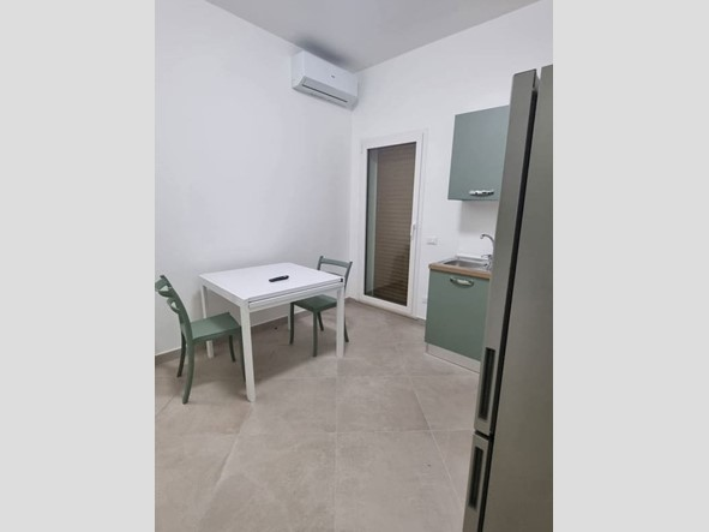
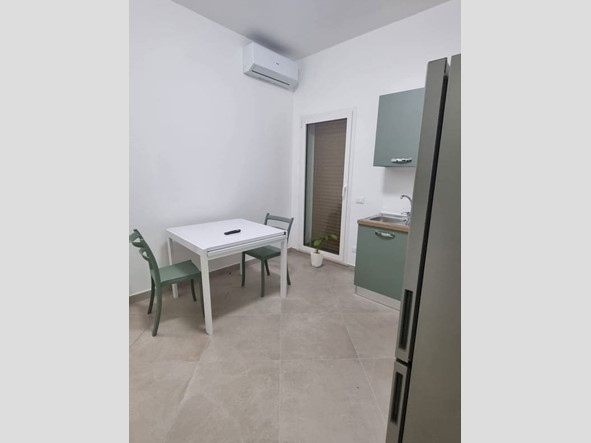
+ house plant [304,232,338,268]
